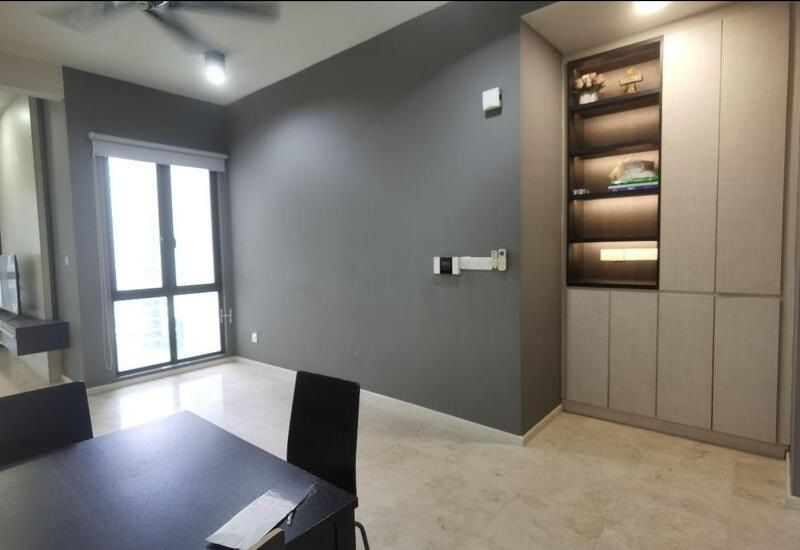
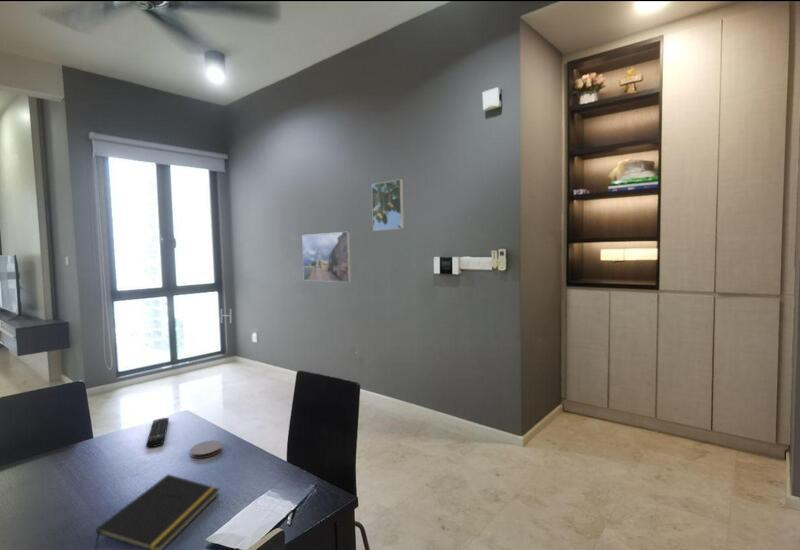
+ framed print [371,178,405,232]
+ remote control [145,417,170,448]
+ notepad [94,473,220,550]
+ coaster [189,440,223,459]
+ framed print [301,231,352,283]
